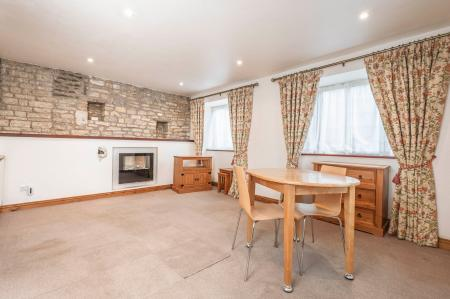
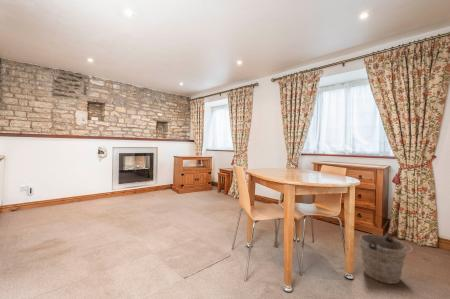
+ bucket [358,233,413,285]
